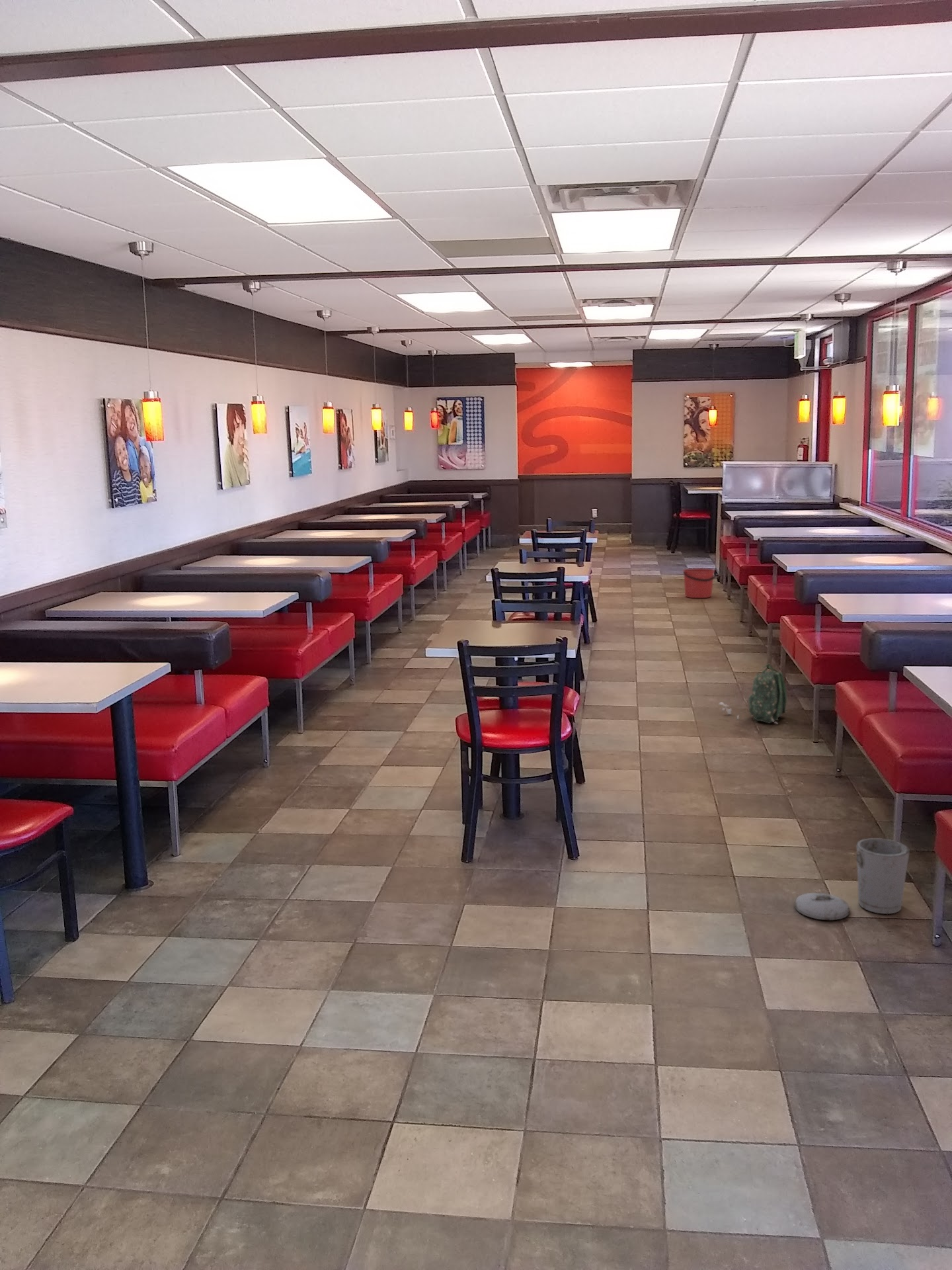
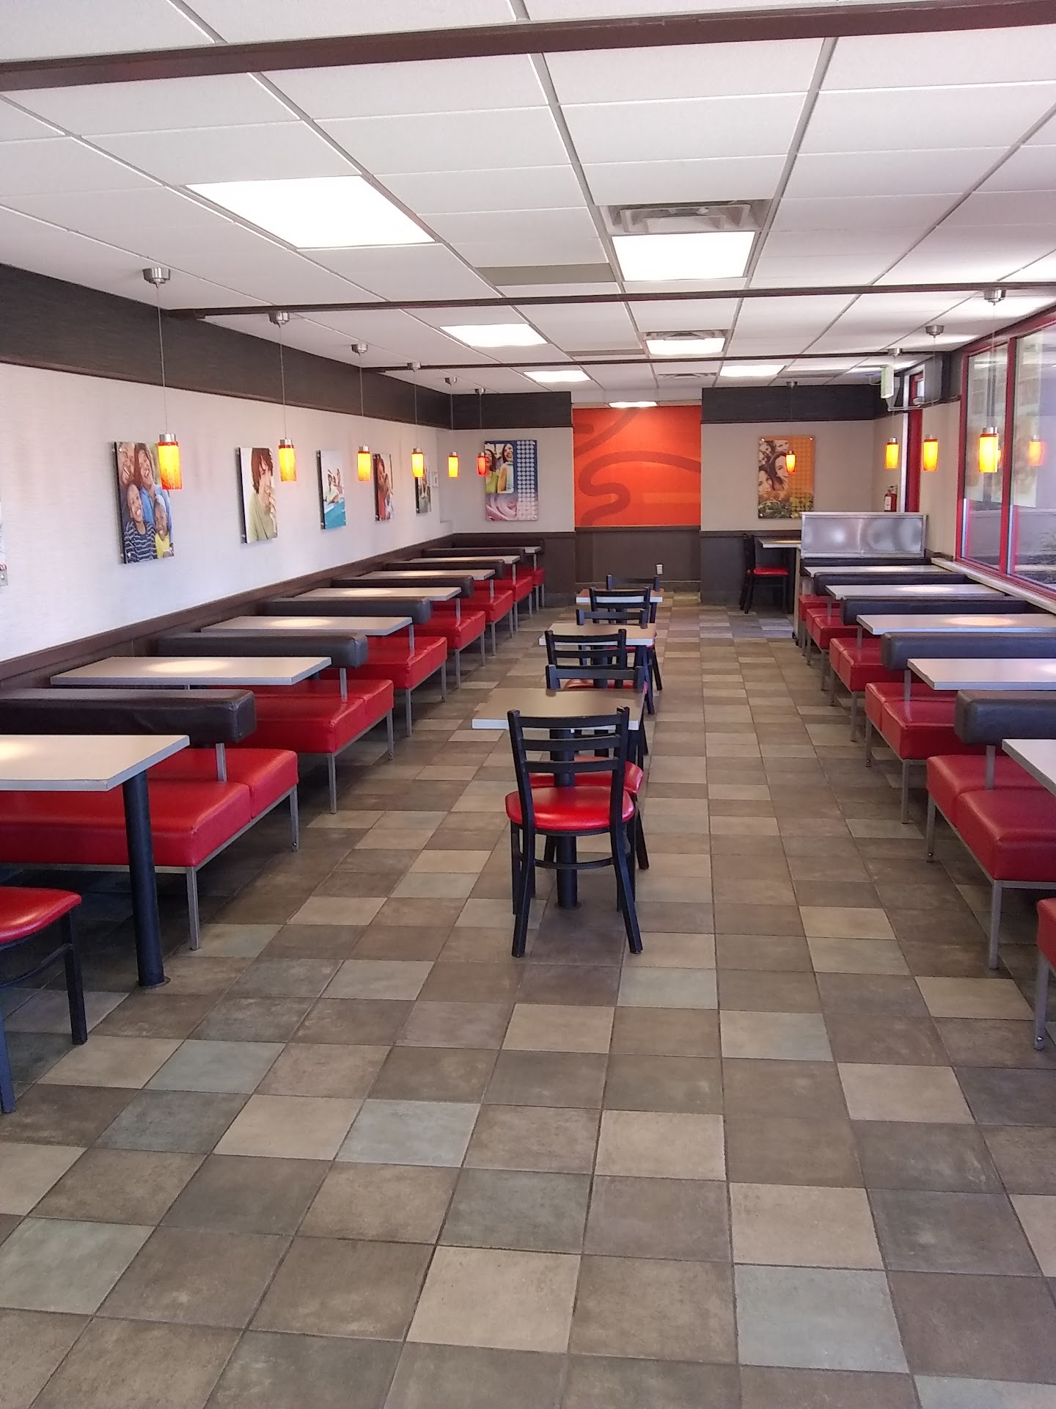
- bucket [682,568,717,599]
- trash can [794,837,910,921]
- backpack [718,663,787,724]
